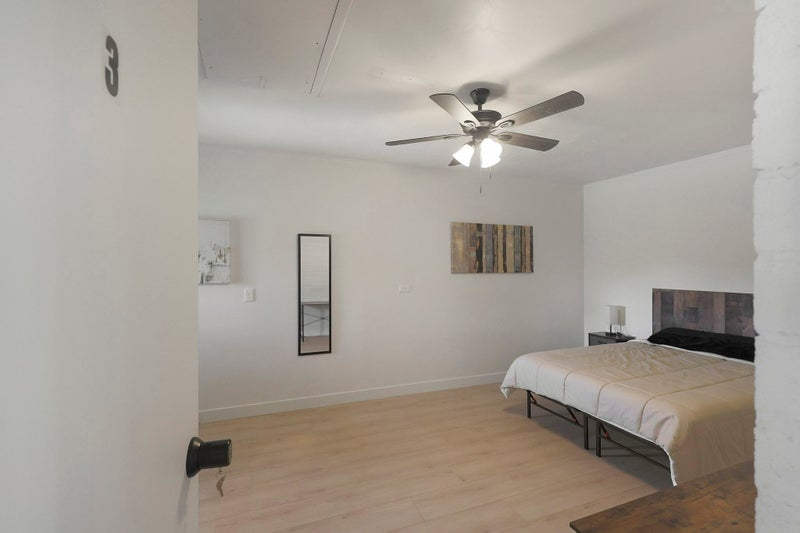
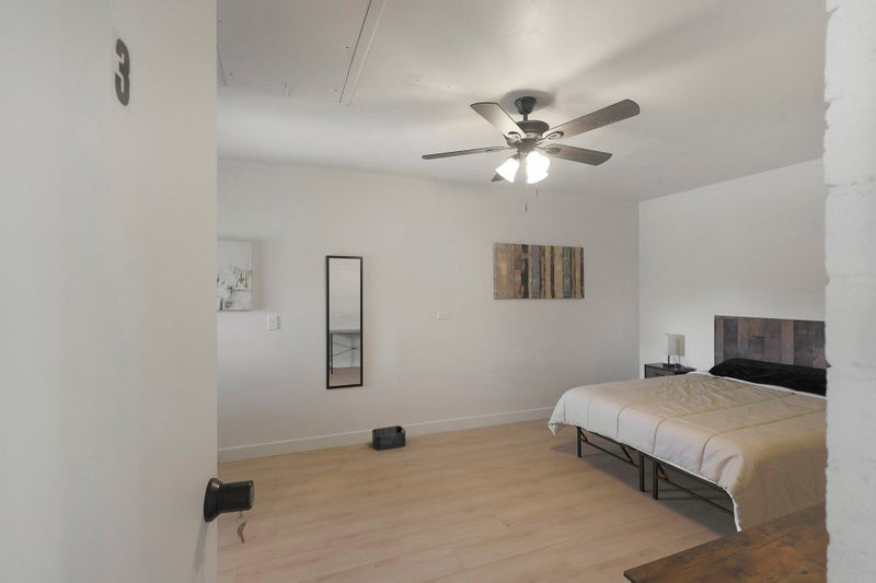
+ storage bin [371,424,406,451]
